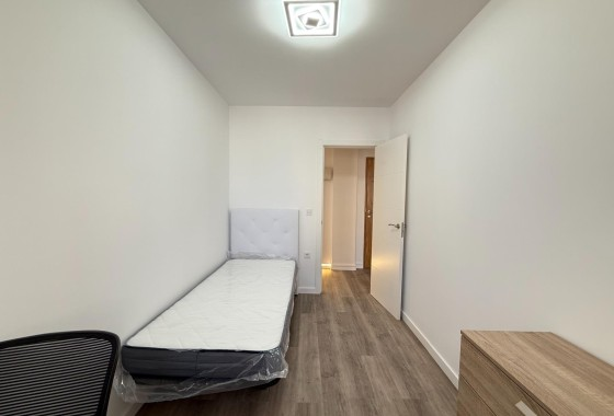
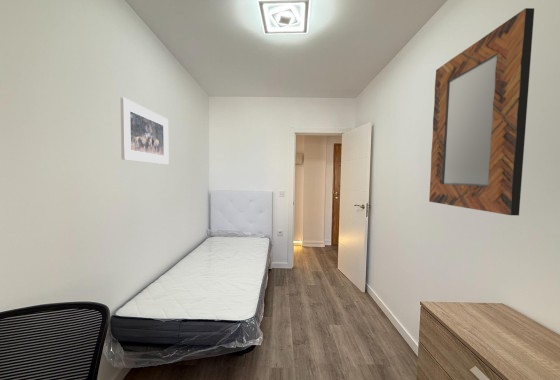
+ home mirror [428,7,535,216]
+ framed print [120,96,169,165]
